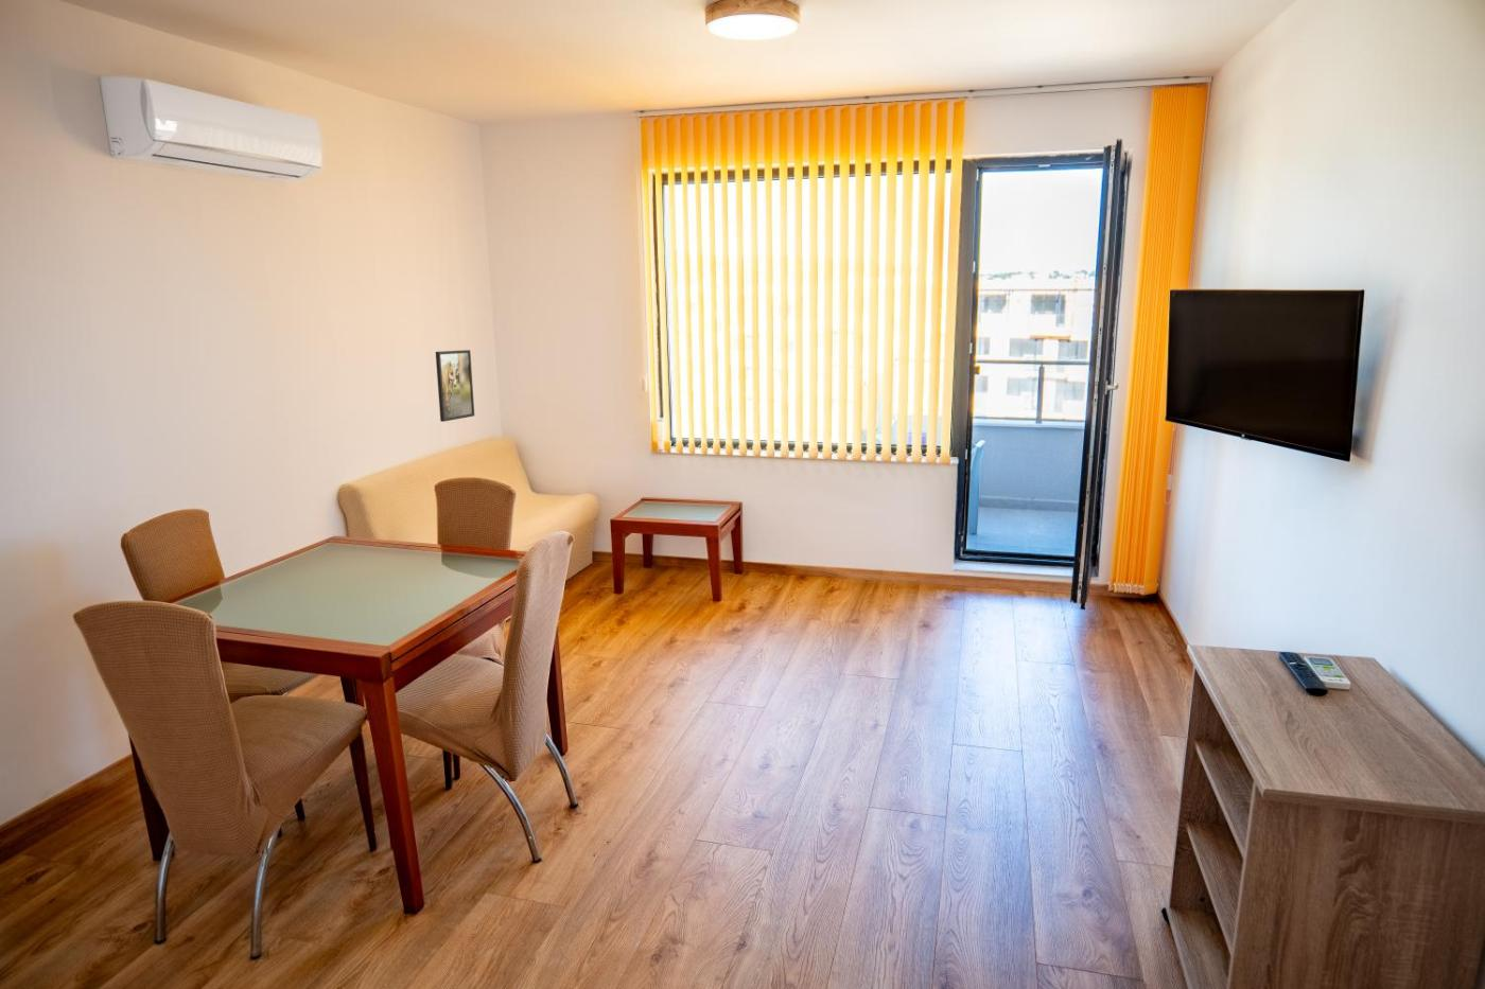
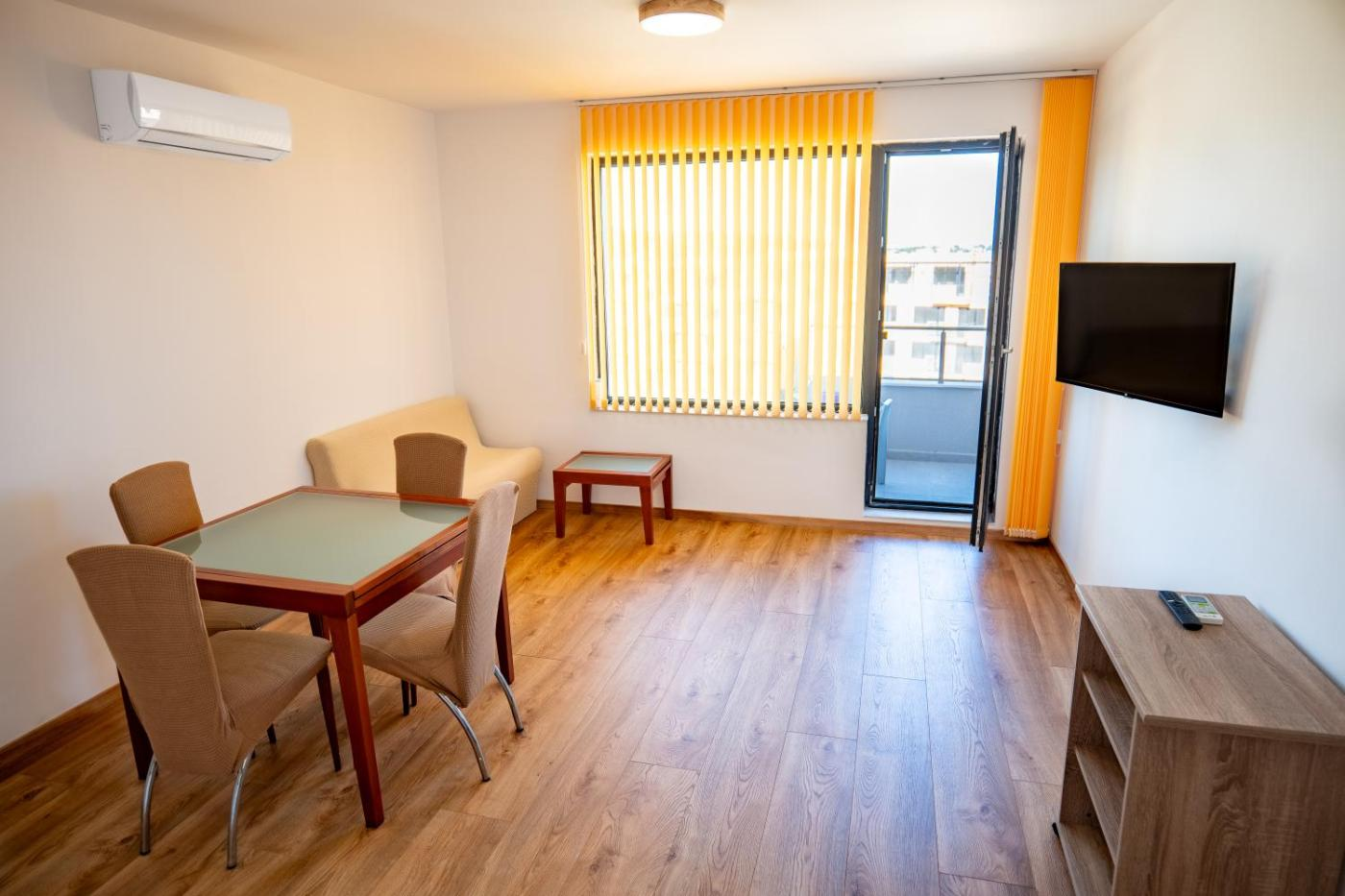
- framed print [435,349,475,423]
